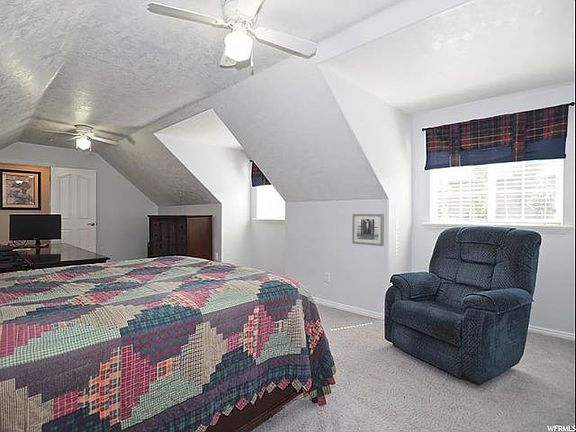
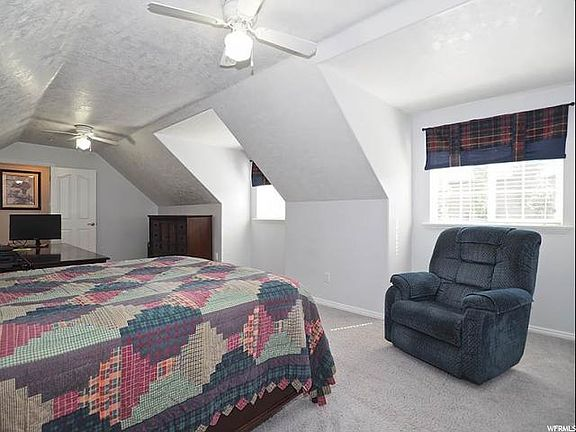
- wall art [351,213,385,247]
